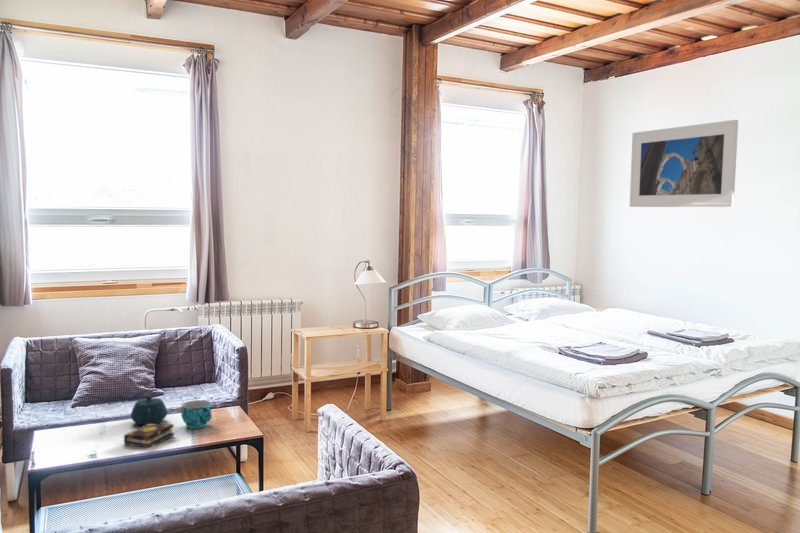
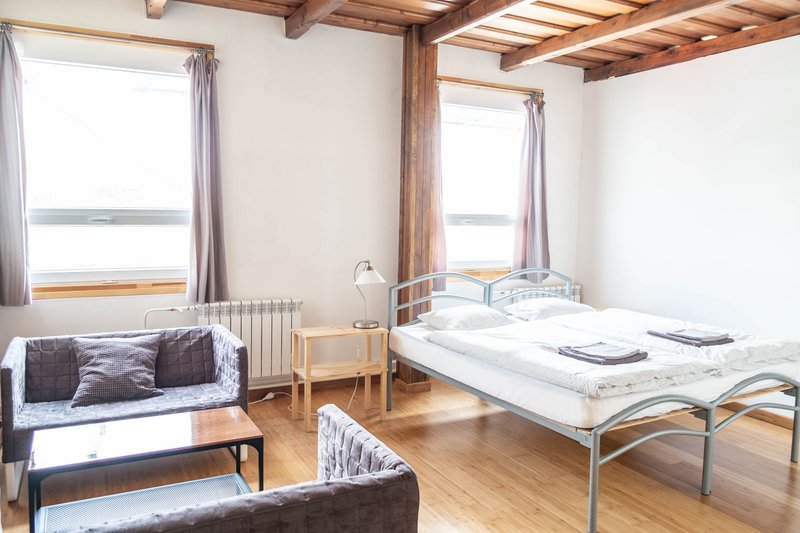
- cup [180,399,213,430]
- book [123,423,175,449]
- teapot [130,393,168,426]
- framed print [629,119,739,208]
